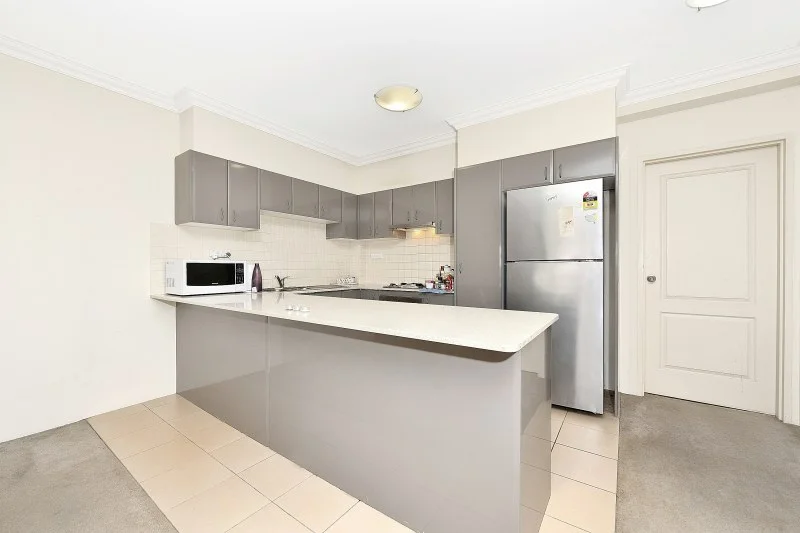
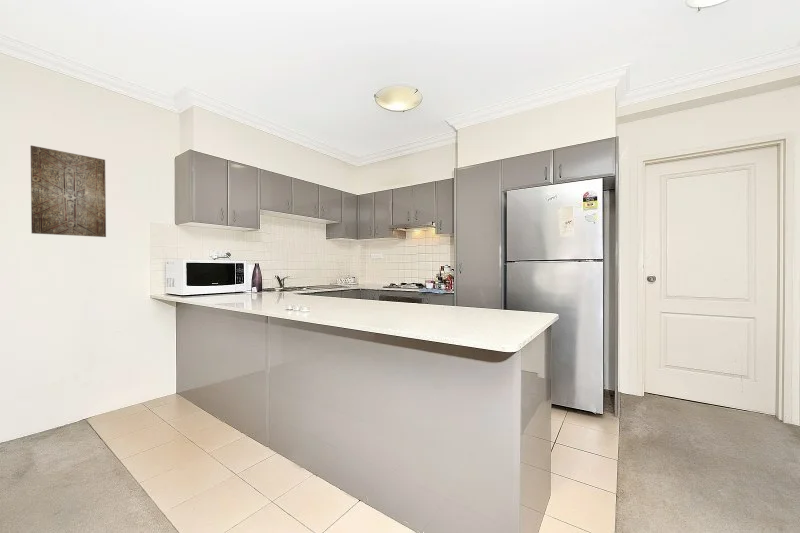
+ wall art [30,144,107,238]
